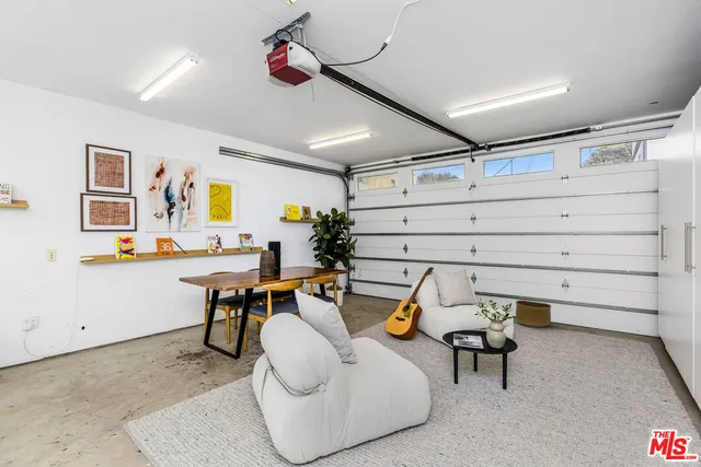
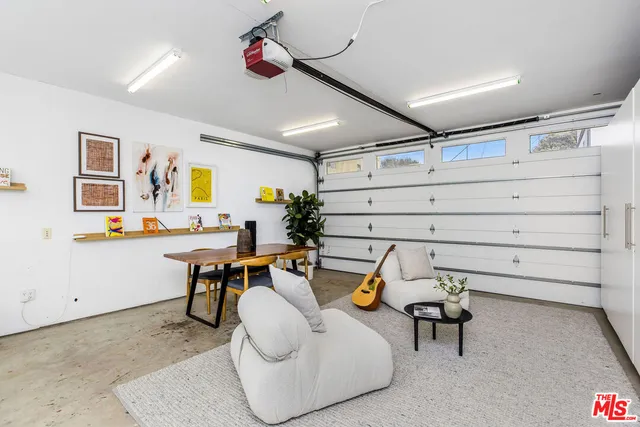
- basket [515,300,552,328]
